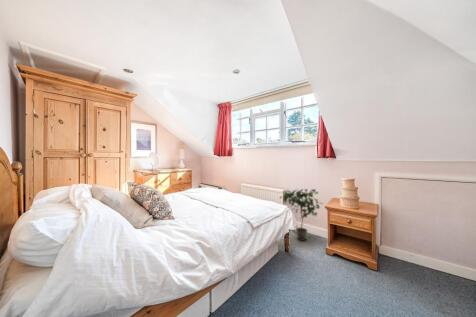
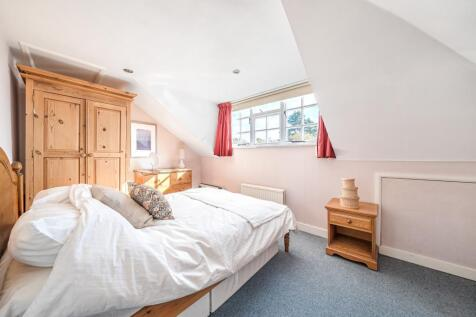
- potted plant [278,188,323,242]
